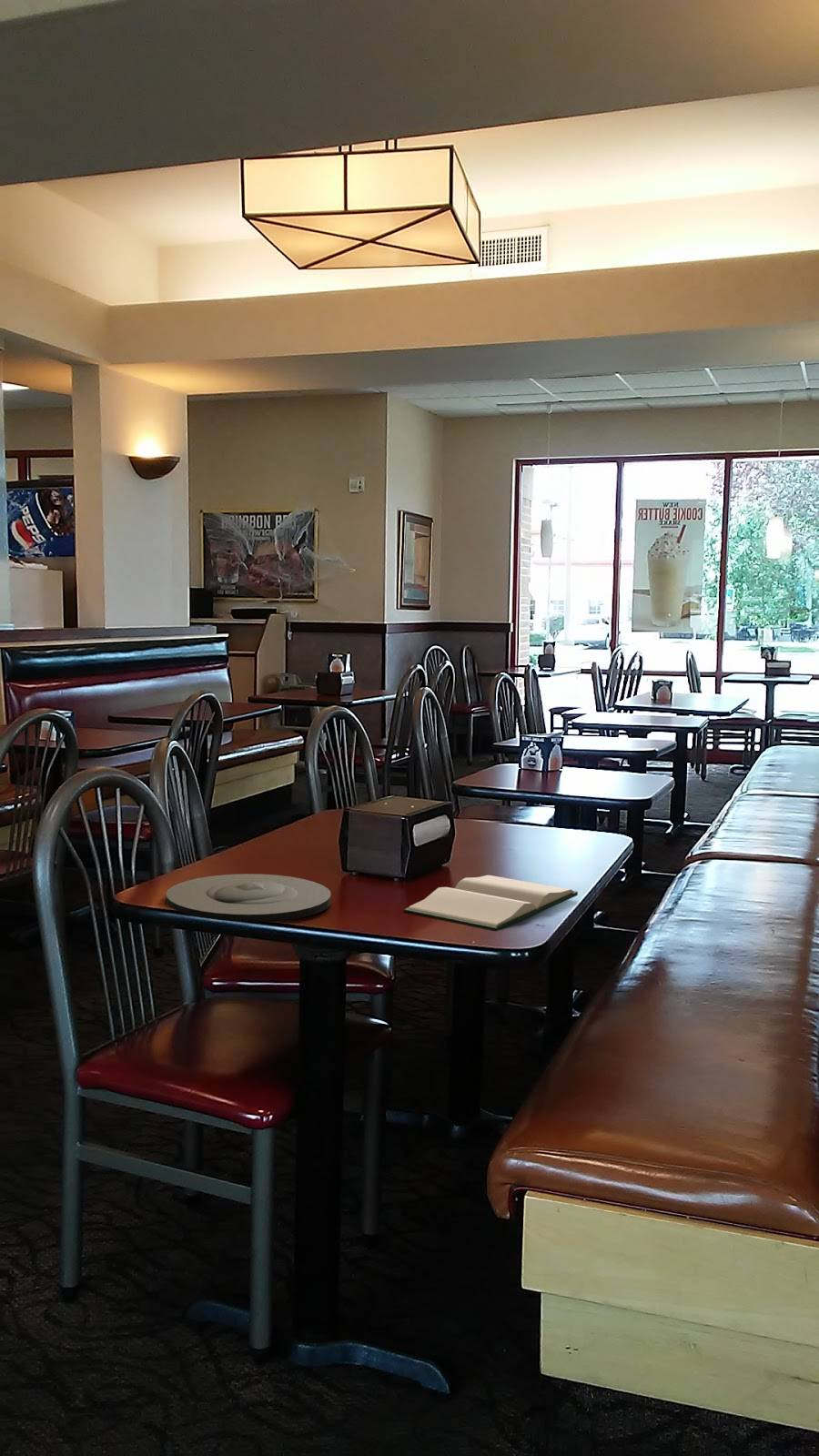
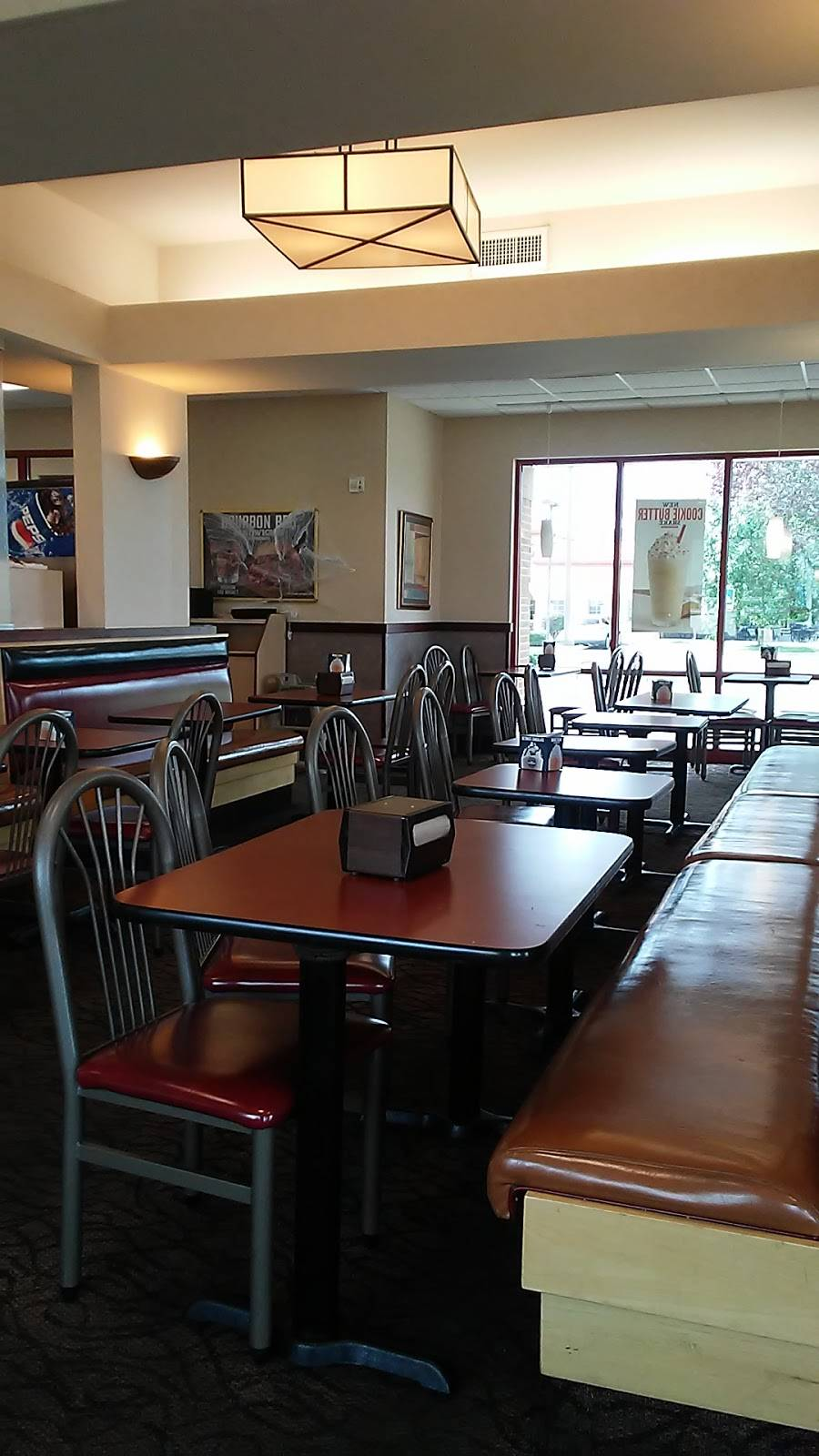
- hardback book [403,875,579,931]
- plate [166,873,331,923]
